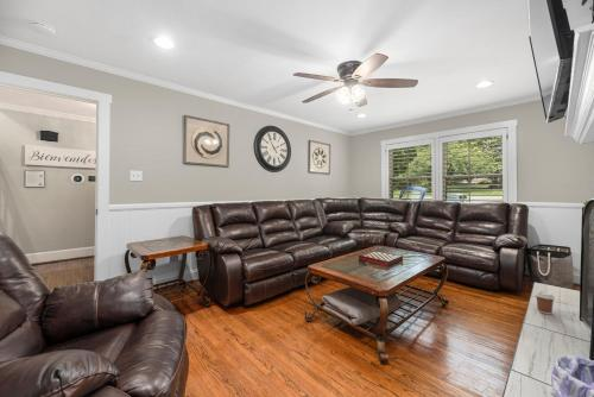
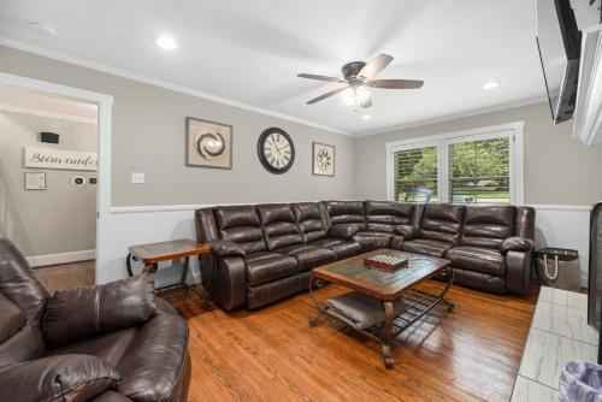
- coffee cup [533,290,556,315]
